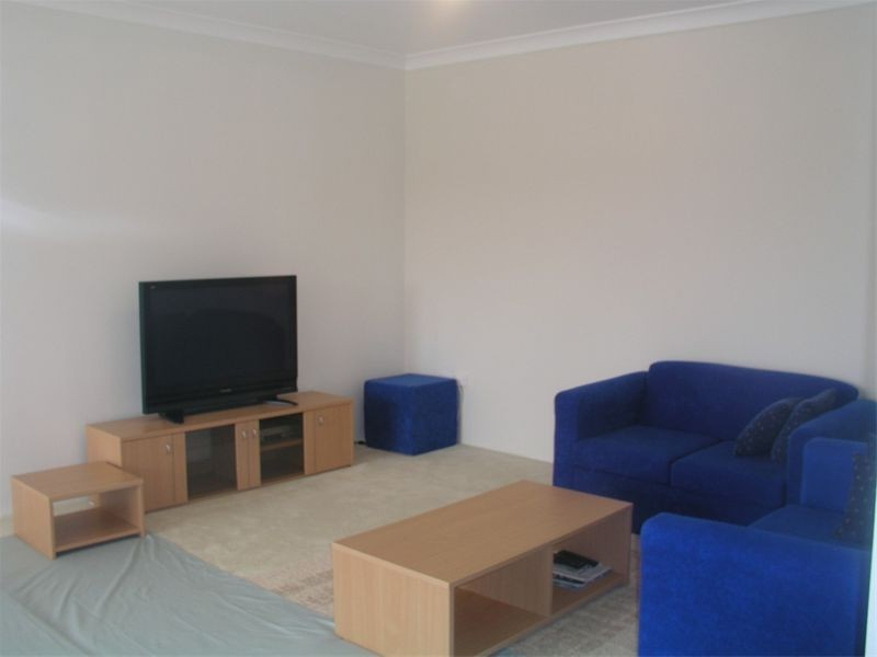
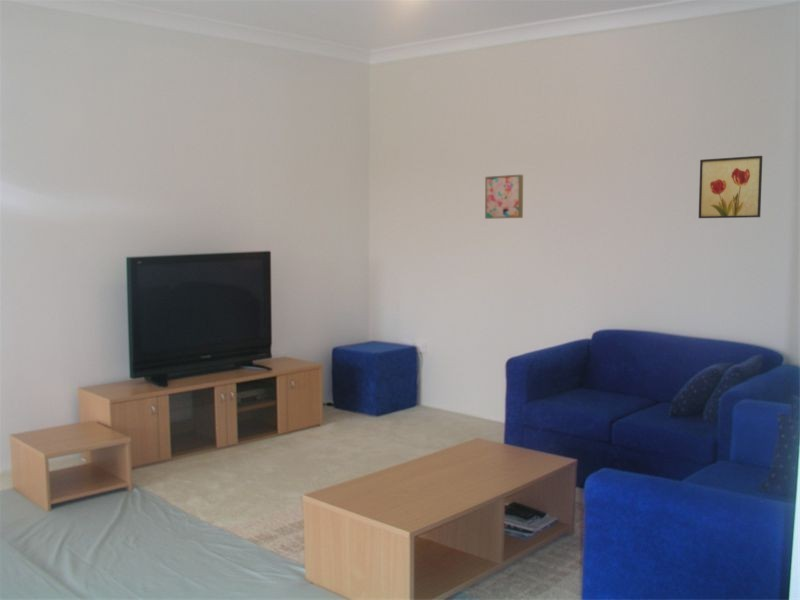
+ wall art [484,174,524,220]
+ wall art [698,155,763,219]
